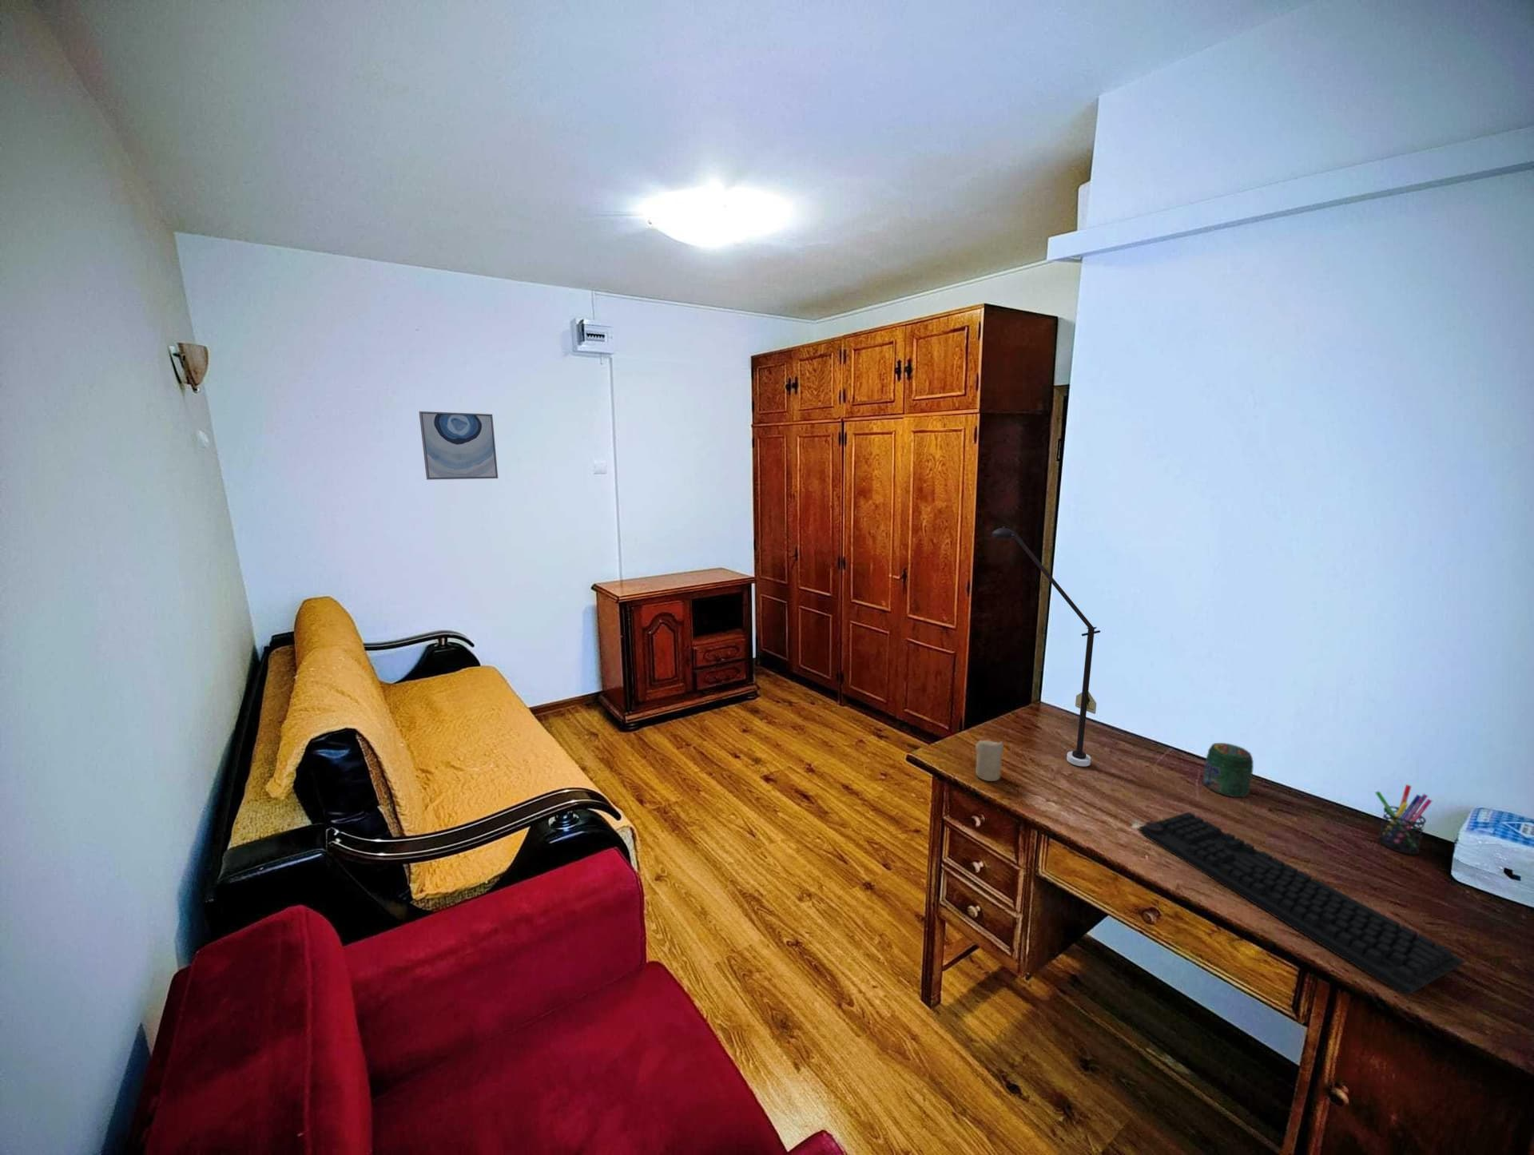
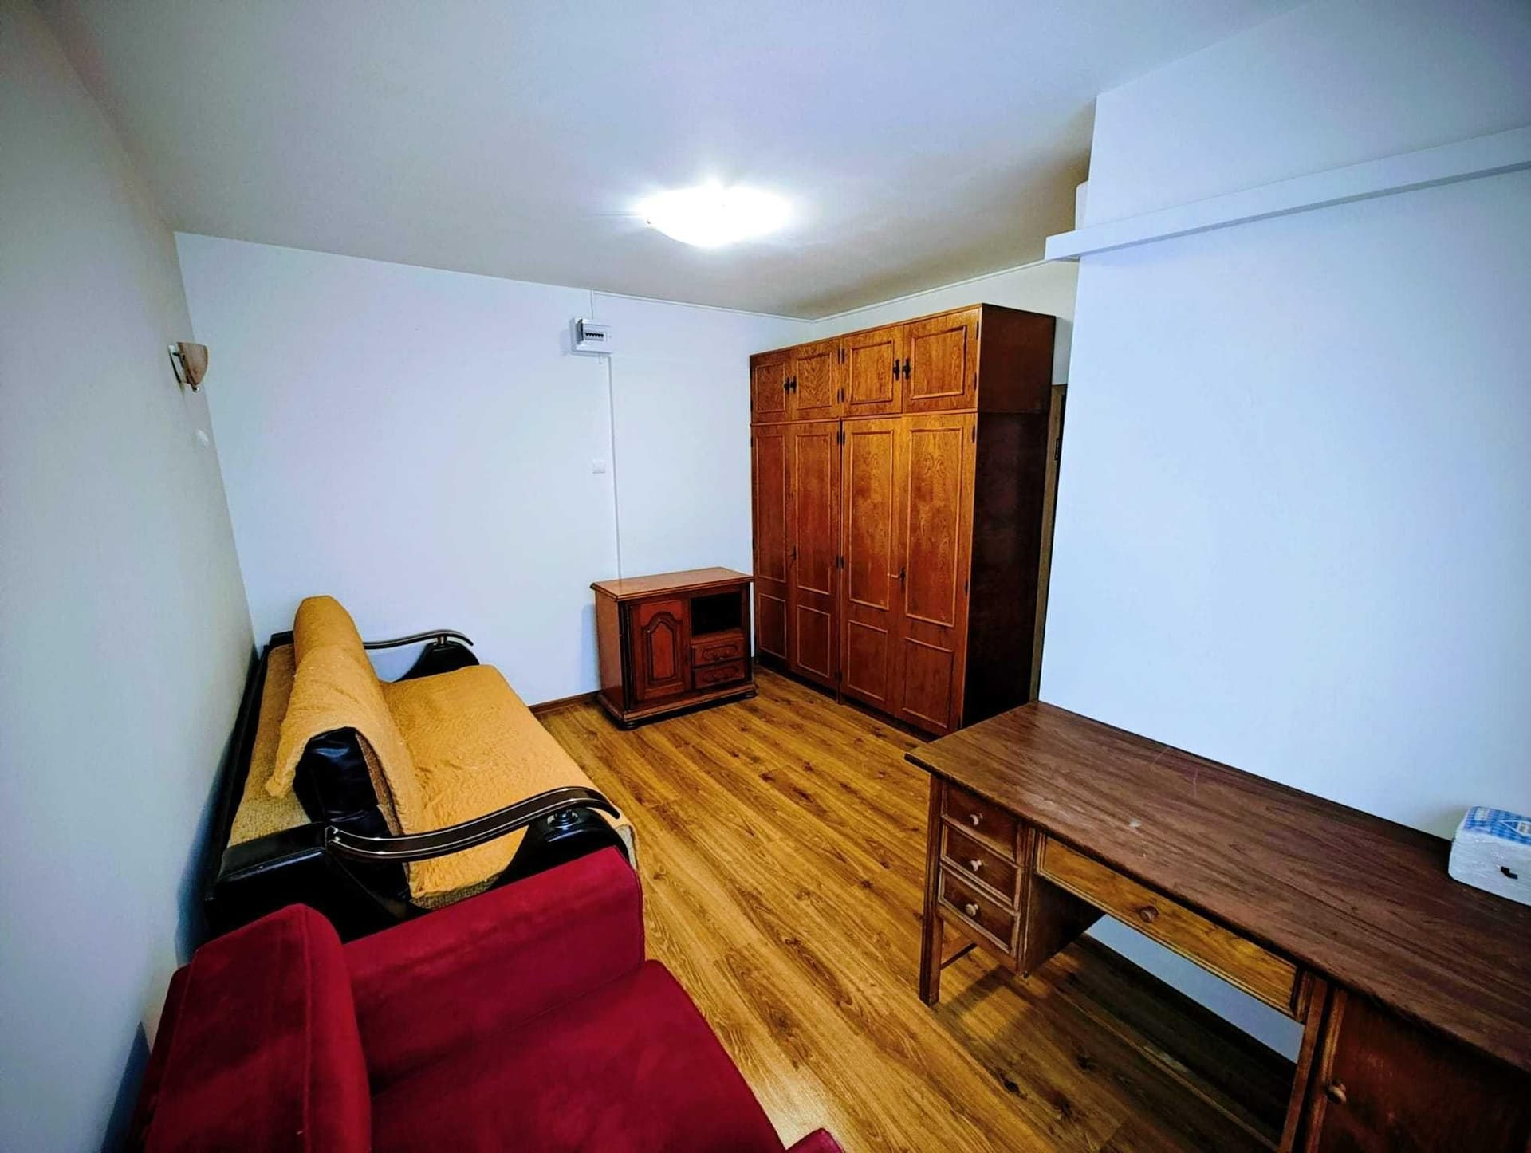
- candle [975,740,1005,783]
- pen holder [1374,784,1432,855]
- keyboard [1138,810,1466,995]
- jar [1203,742,1255,798]
- desk lamp [992,525,1101,767]
- wall art [417,410,499,480]
